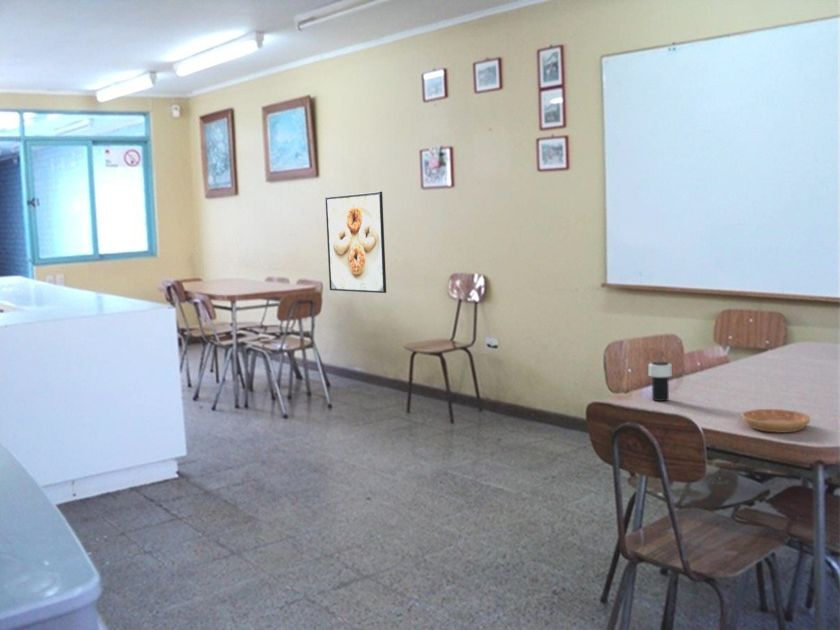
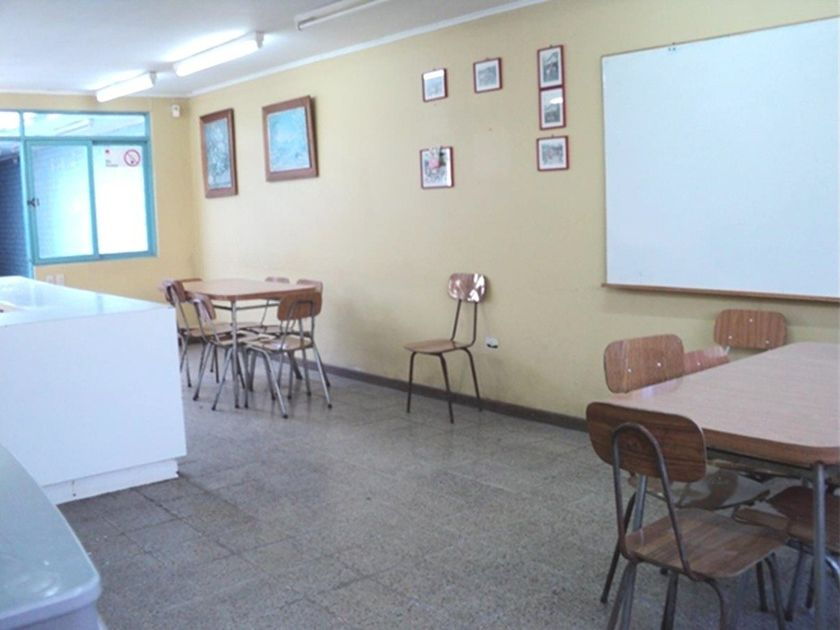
- cup [647,361,673,402]
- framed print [324,191,387,294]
- saucer [741,408,811,433]
